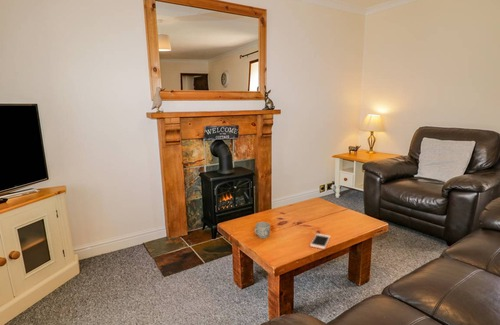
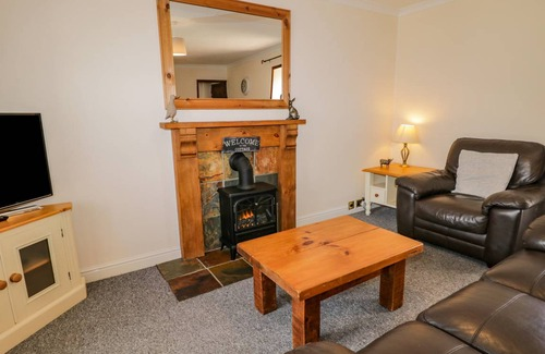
- mug [253,221,271,239]
- cell phone [309,232,332,250]
